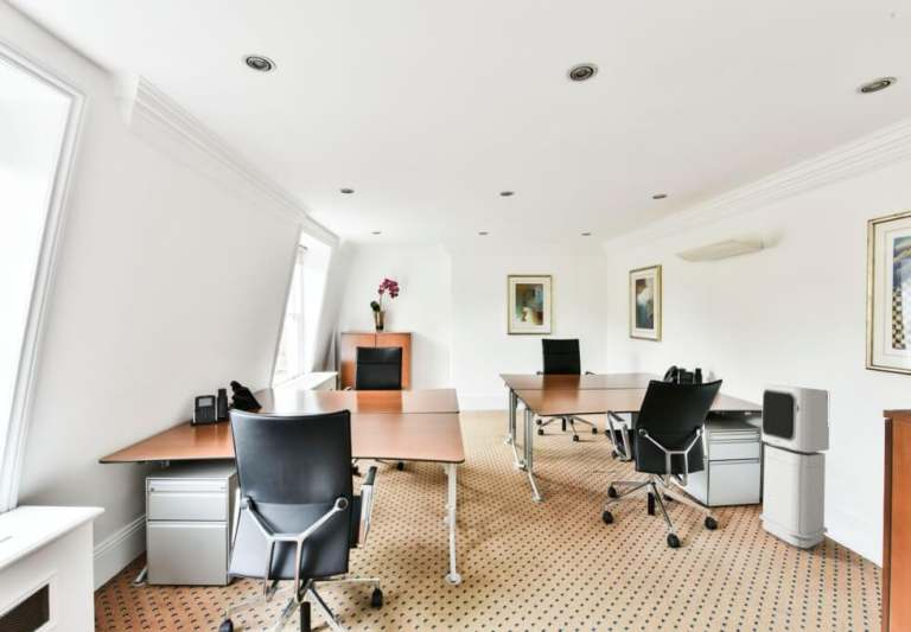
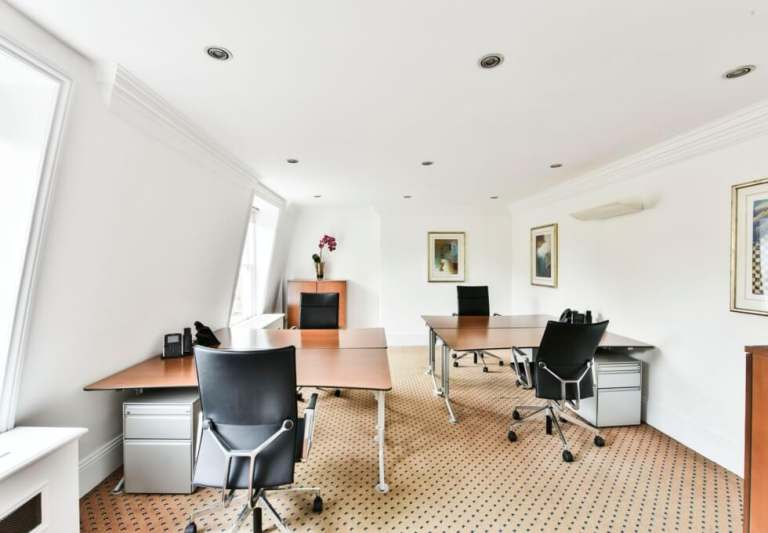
- air purifier [758,383,830,549]
